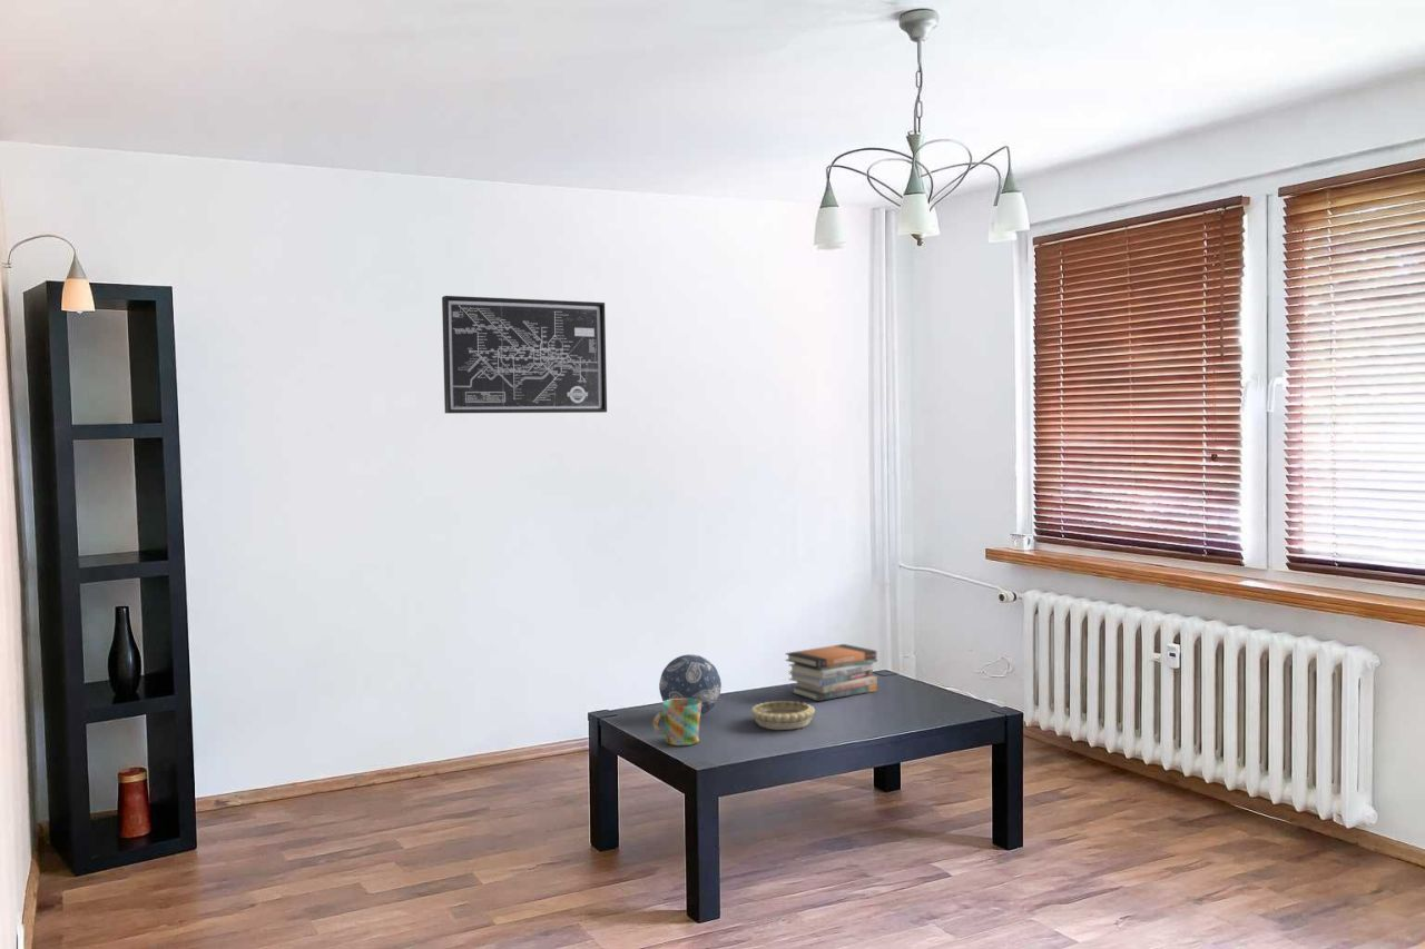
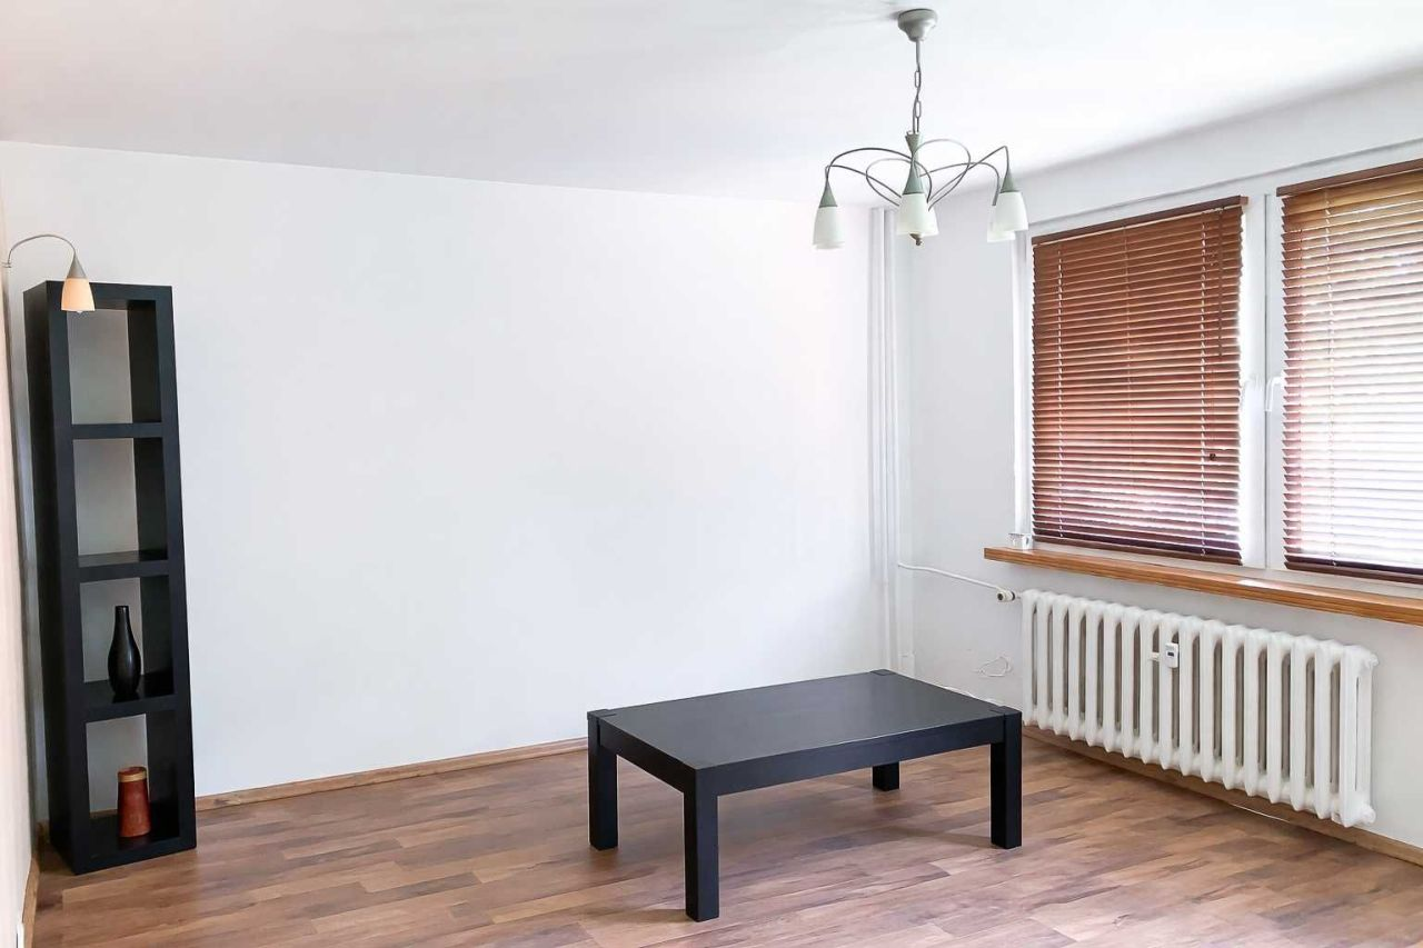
- mug [652,699,701,747]
- wall art [441,295,608,414]
- decorative bowl [749,700,816,731]
- book stack [784,643,878,702]
- decorative ball [658,653,723,716]
